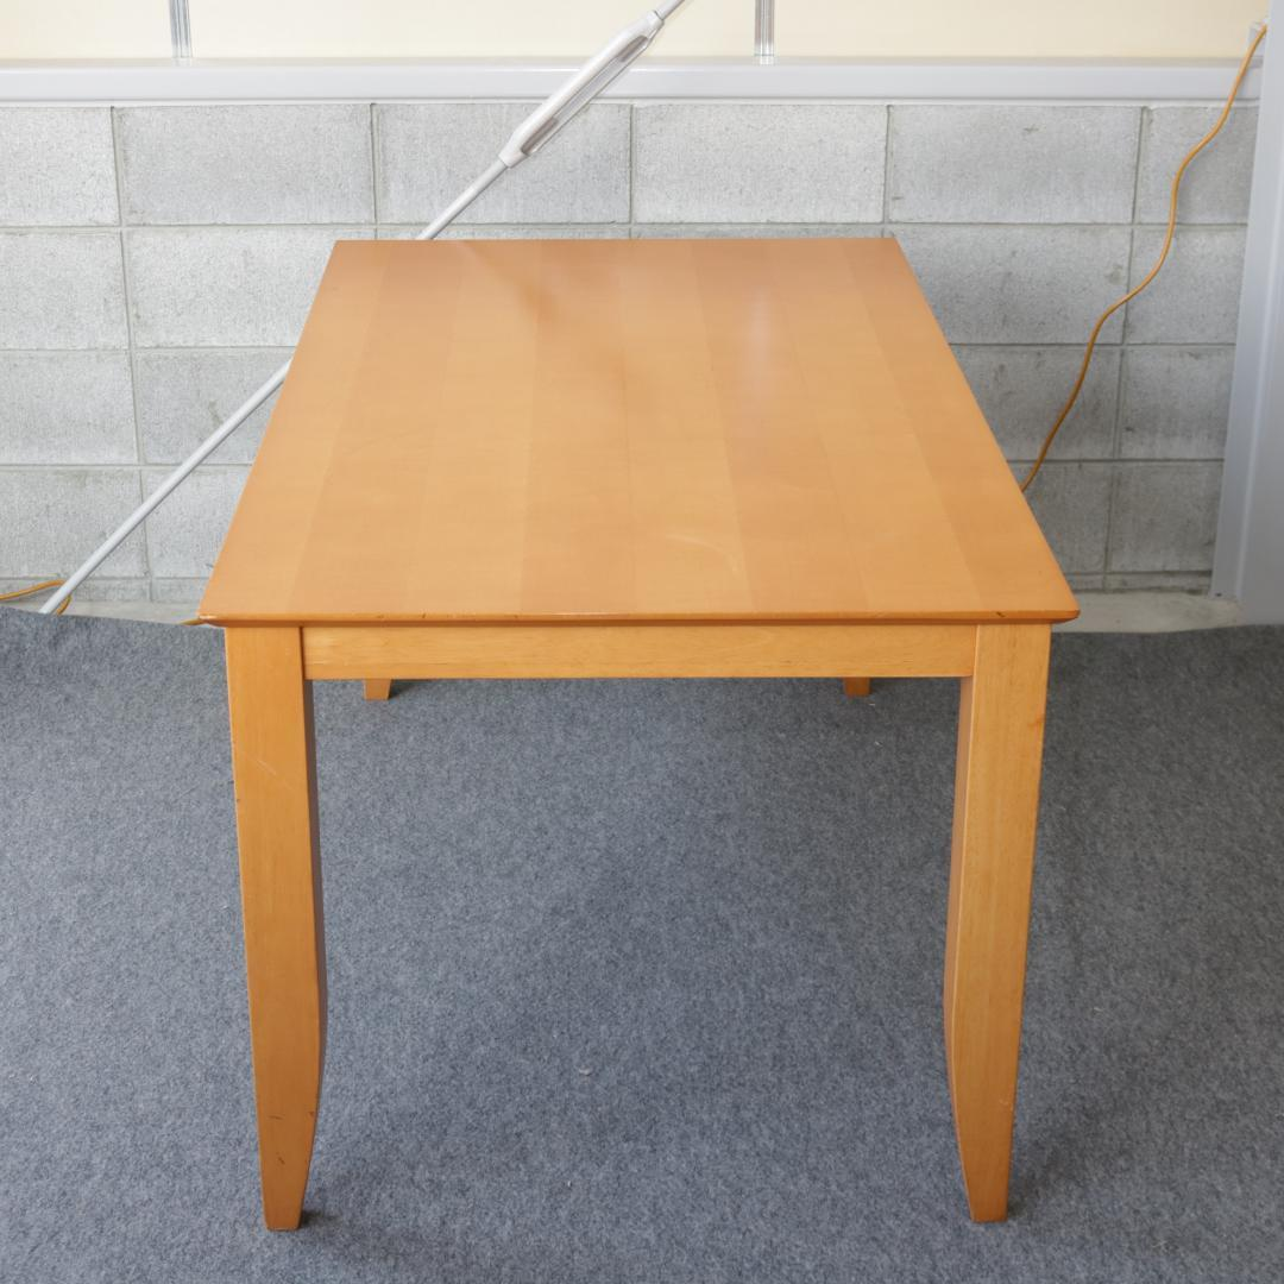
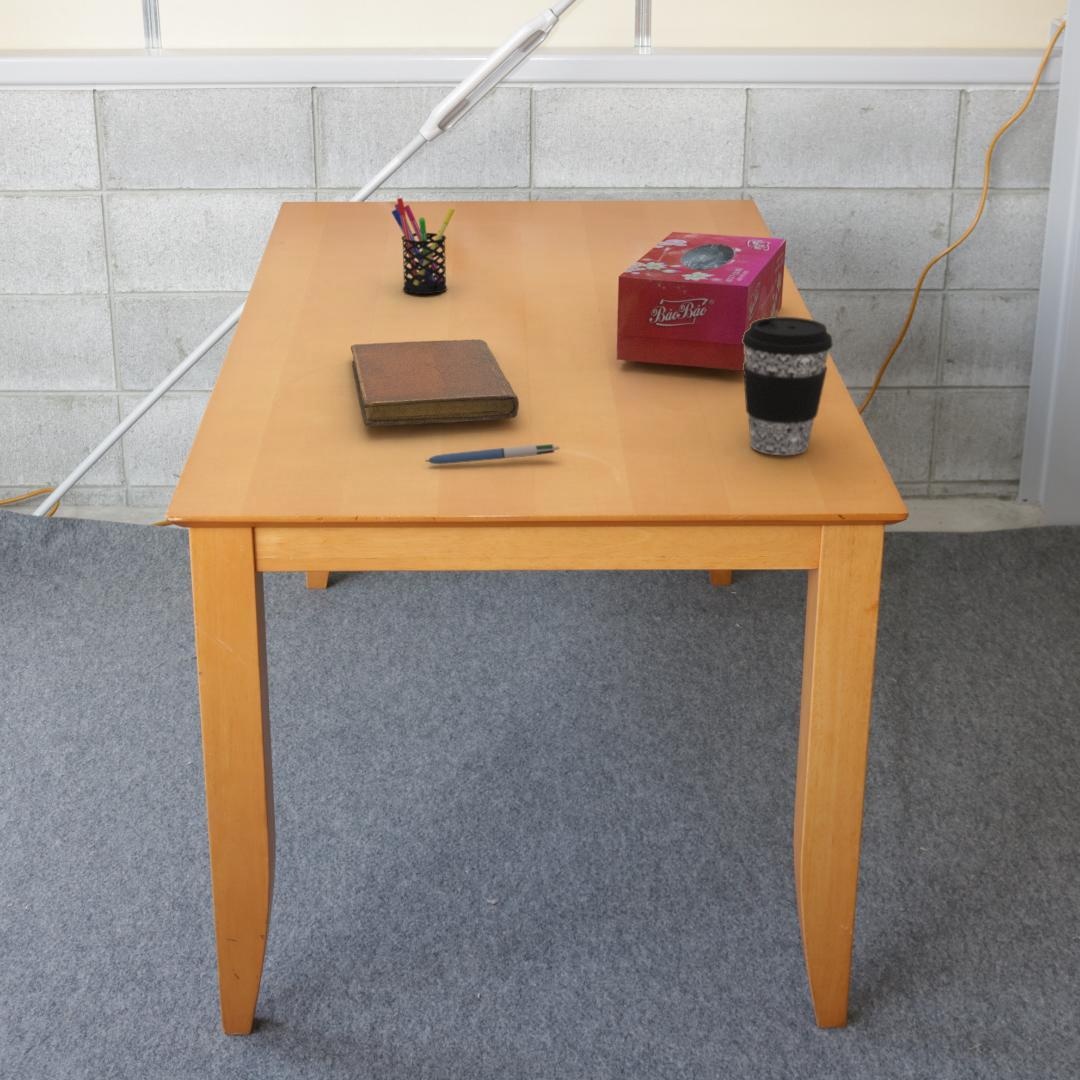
+ notebook [350,338,520,427]
+ pen holder [390,197,456,295]
+ tissue box [615,231,787,372]
+ pen [424,443,561,465]
+ coffee cup [742,316,834,456]
